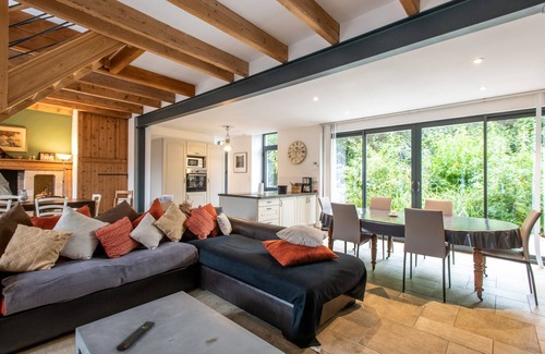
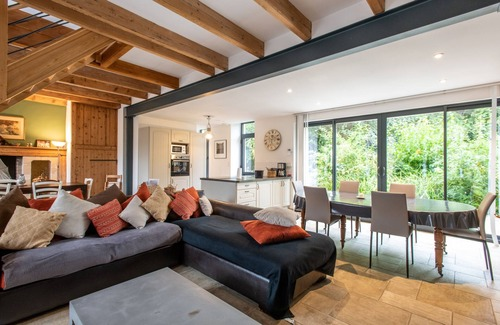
- remote control [116,320,156,353]
